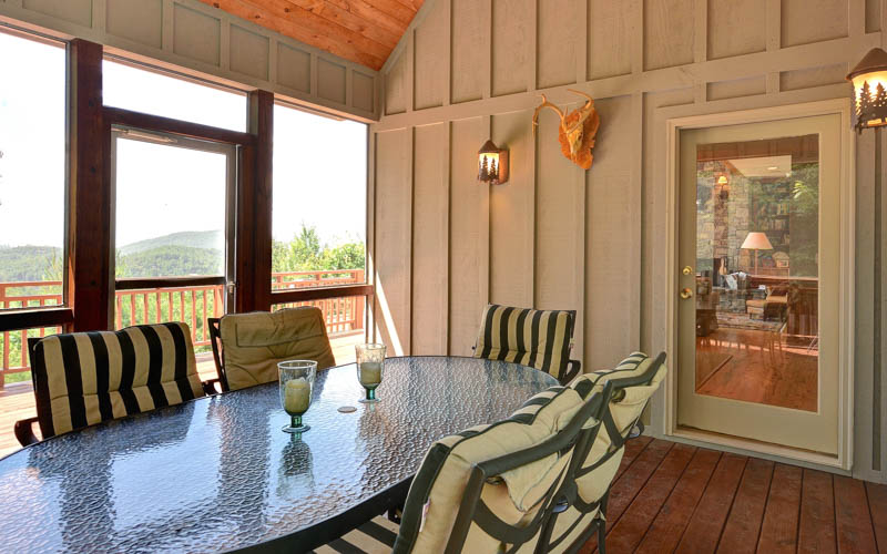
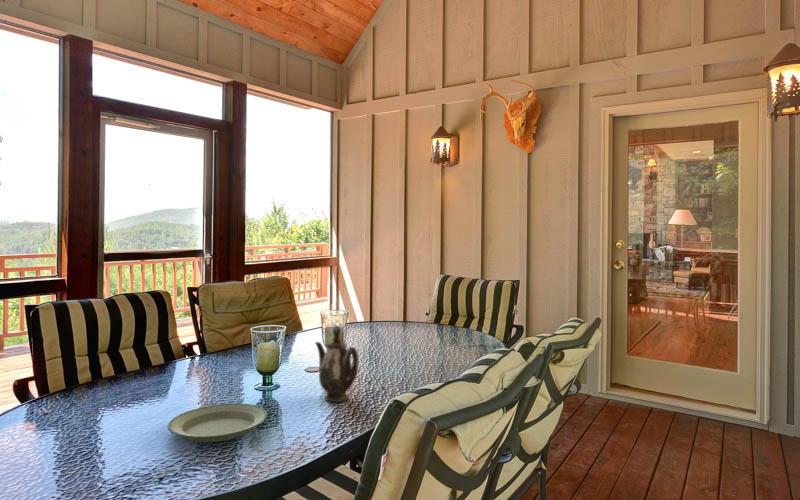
+ teapot [314,325,360,403]
+ plate [166,402,269,443]
